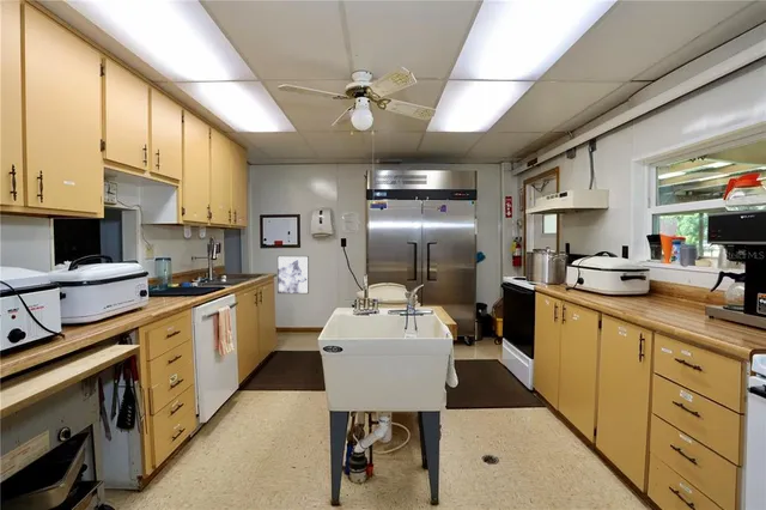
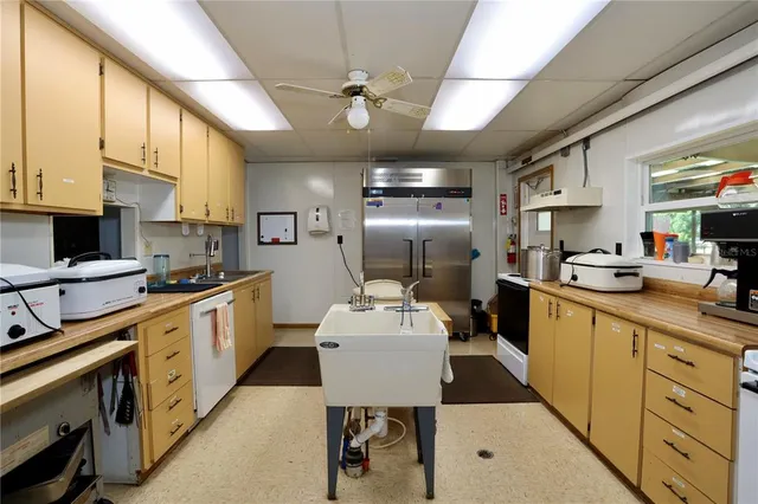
- wall art [276,255,310,295]
